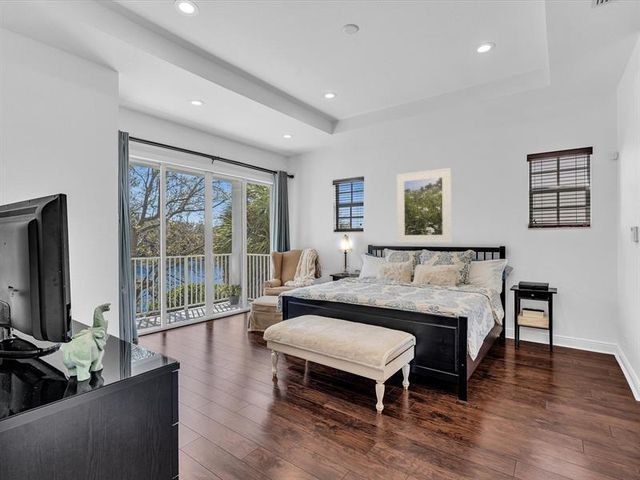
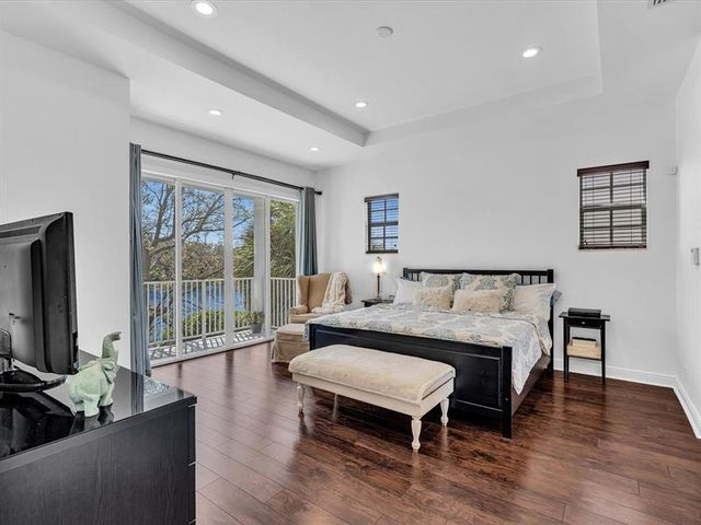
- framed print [396,167,452,244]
